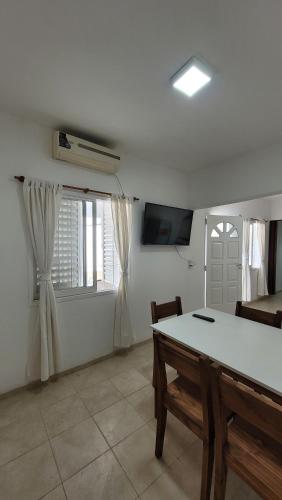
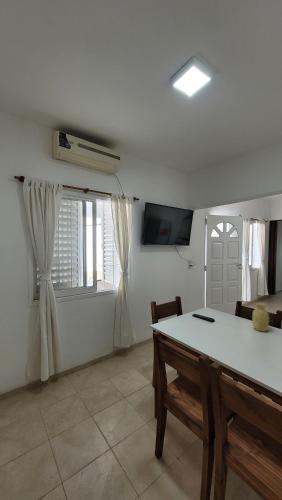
+ vase [252,302,270,333]
